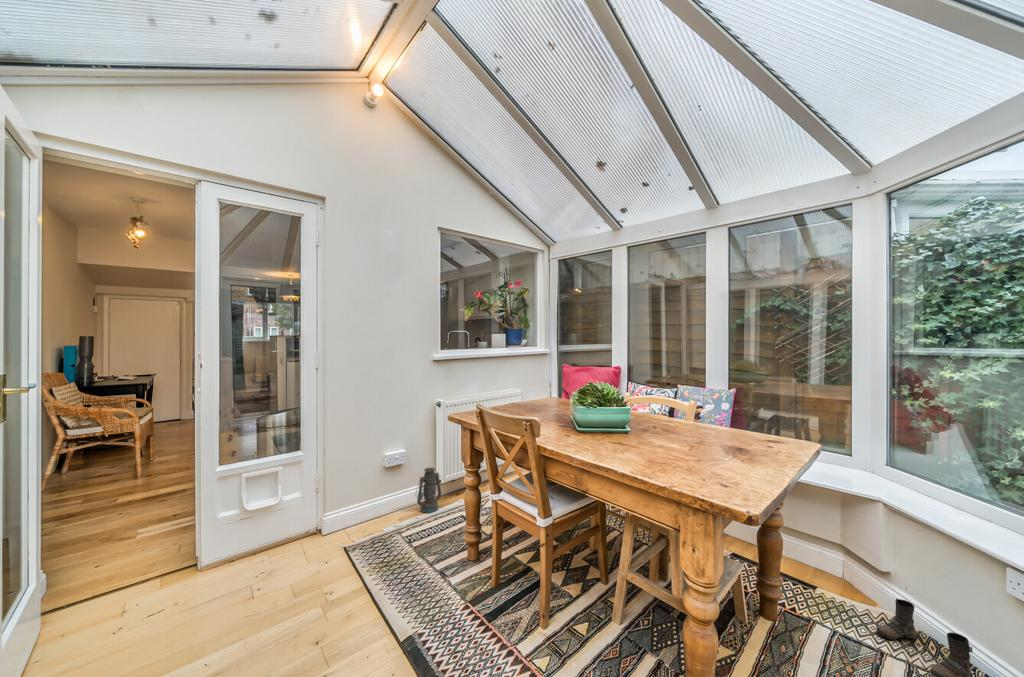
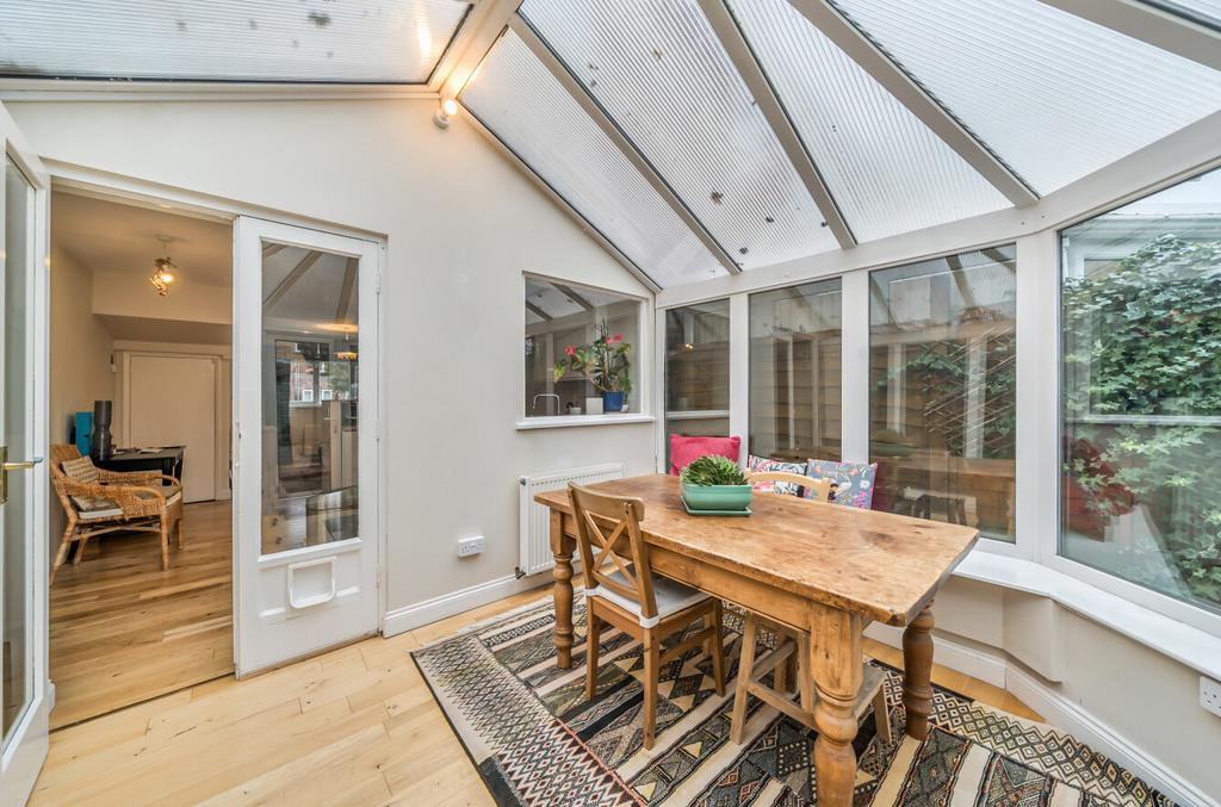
- lantern [415,467,442,514]
- boots [875,598,973,677]
